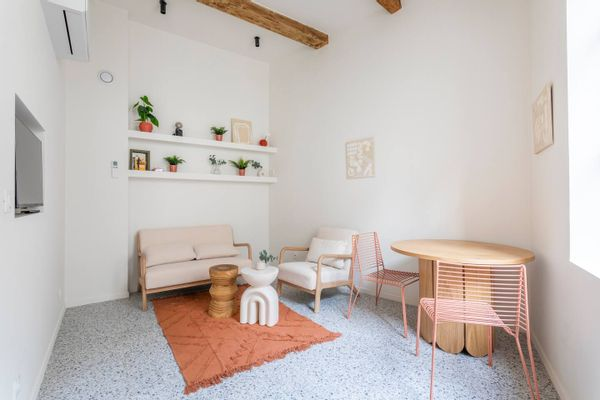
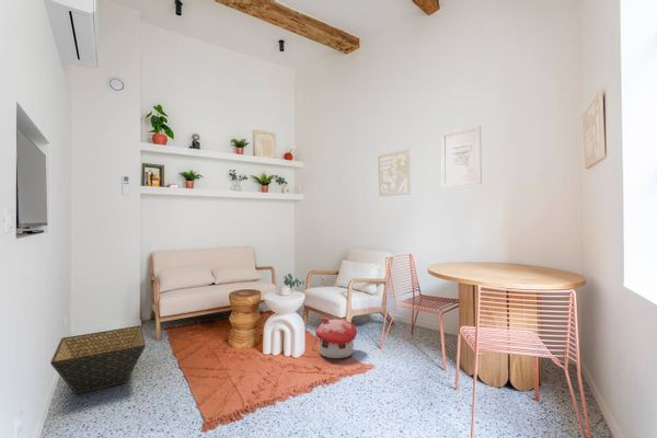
+ wall art [440,125,483,188]
+ toy house [314,316,358,359]
+ basket [49,325,147,395]
